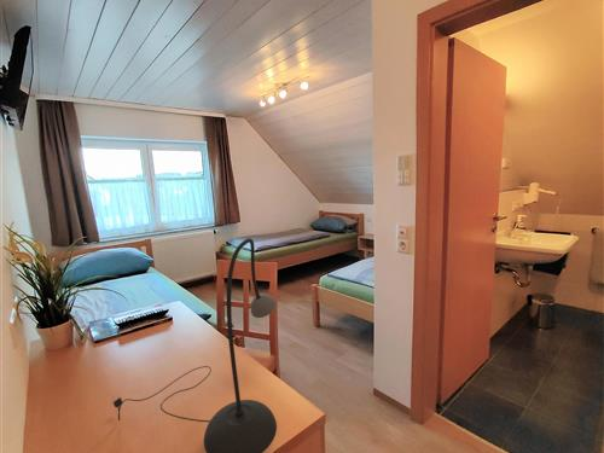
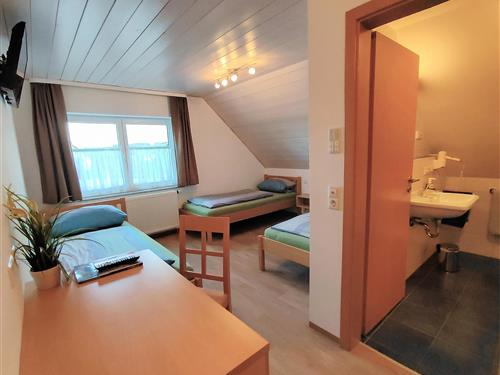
- desk lamp [112,237,278,453]
